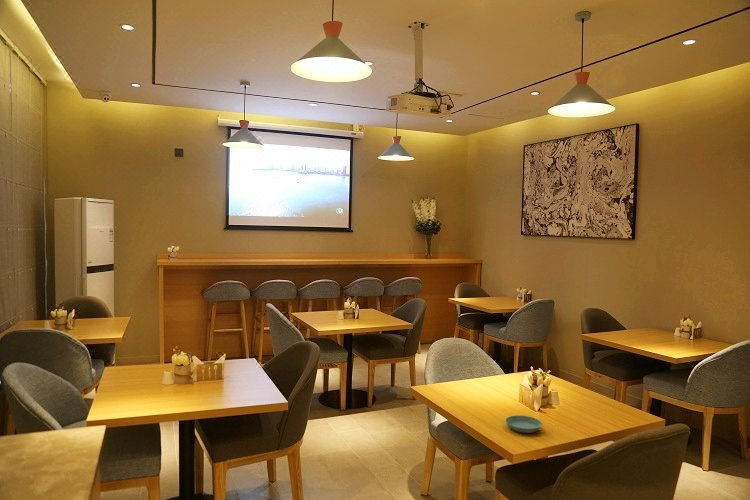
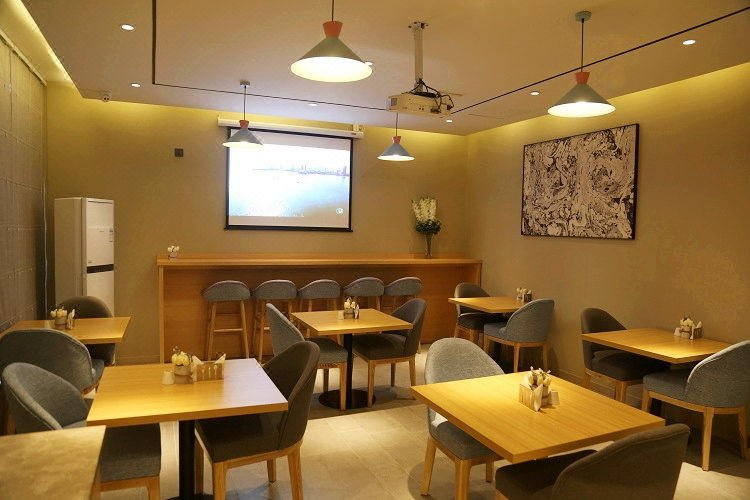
- saucer [504,415,543,434]
